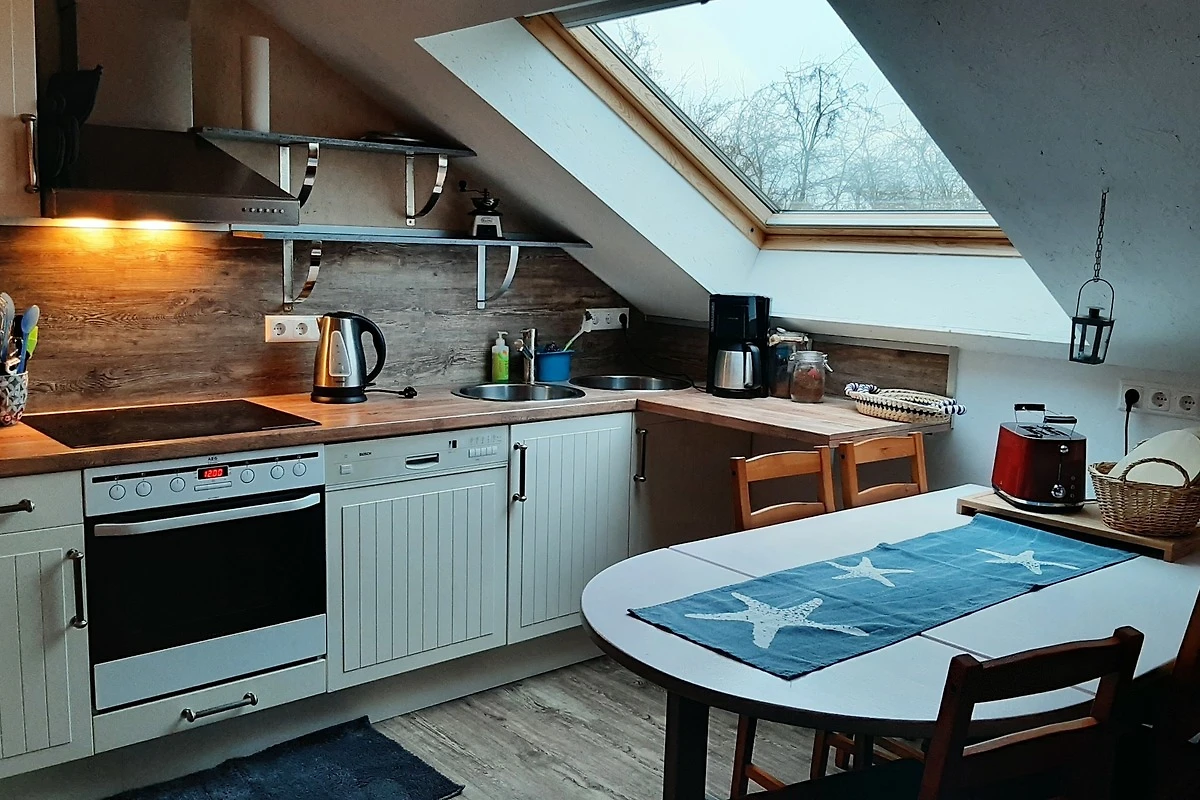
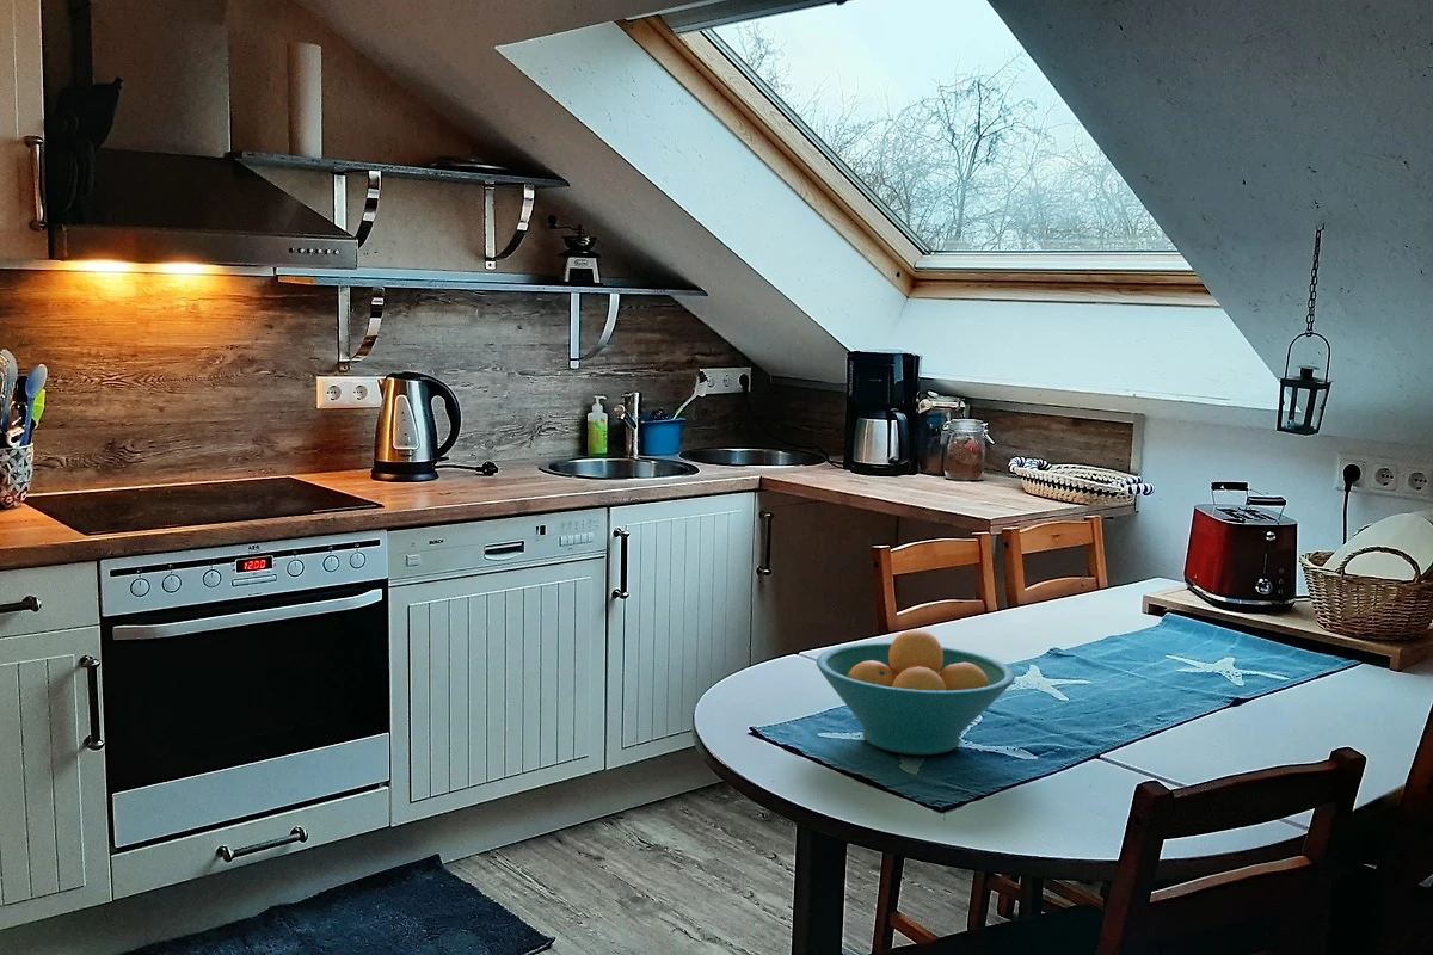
+ fruit bowl [816,628,1016,756]
